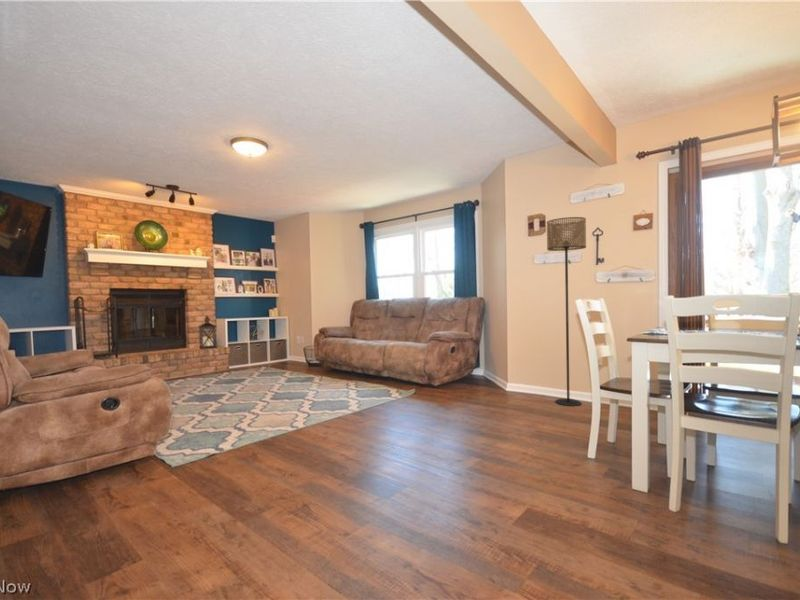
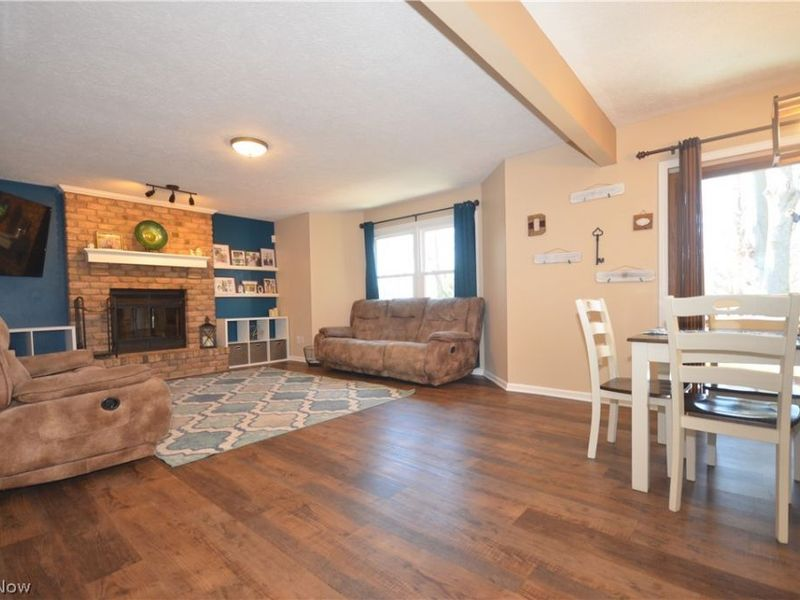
- floor lamp [546,216,587,407]
